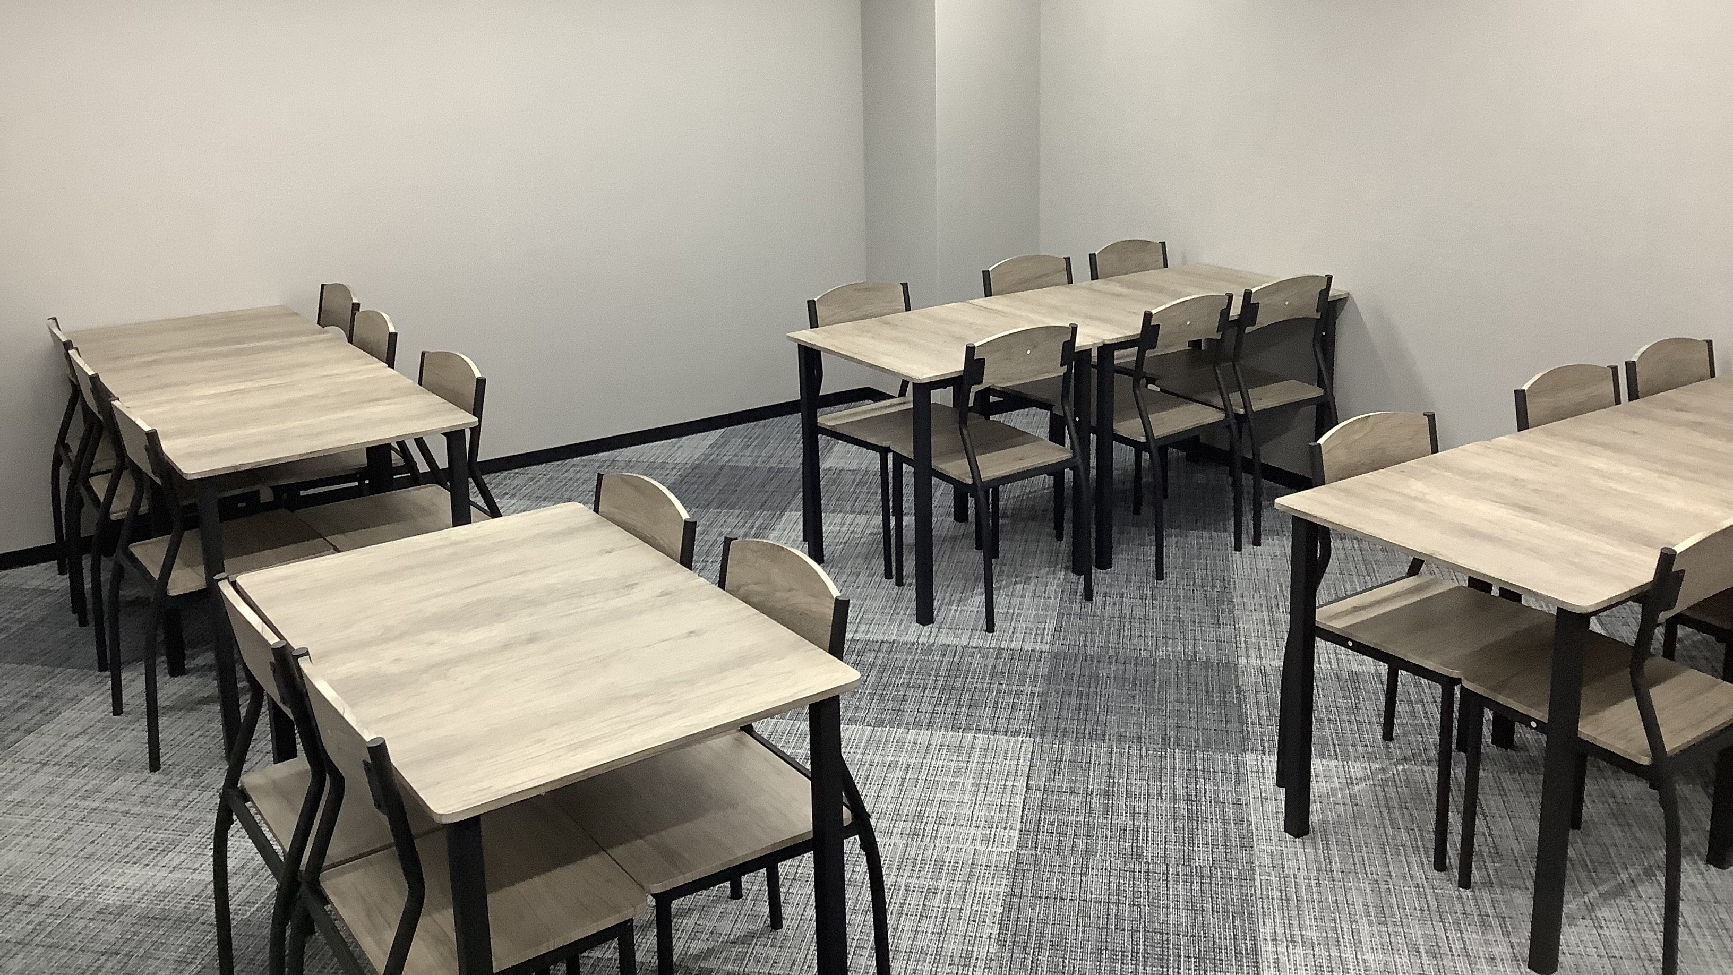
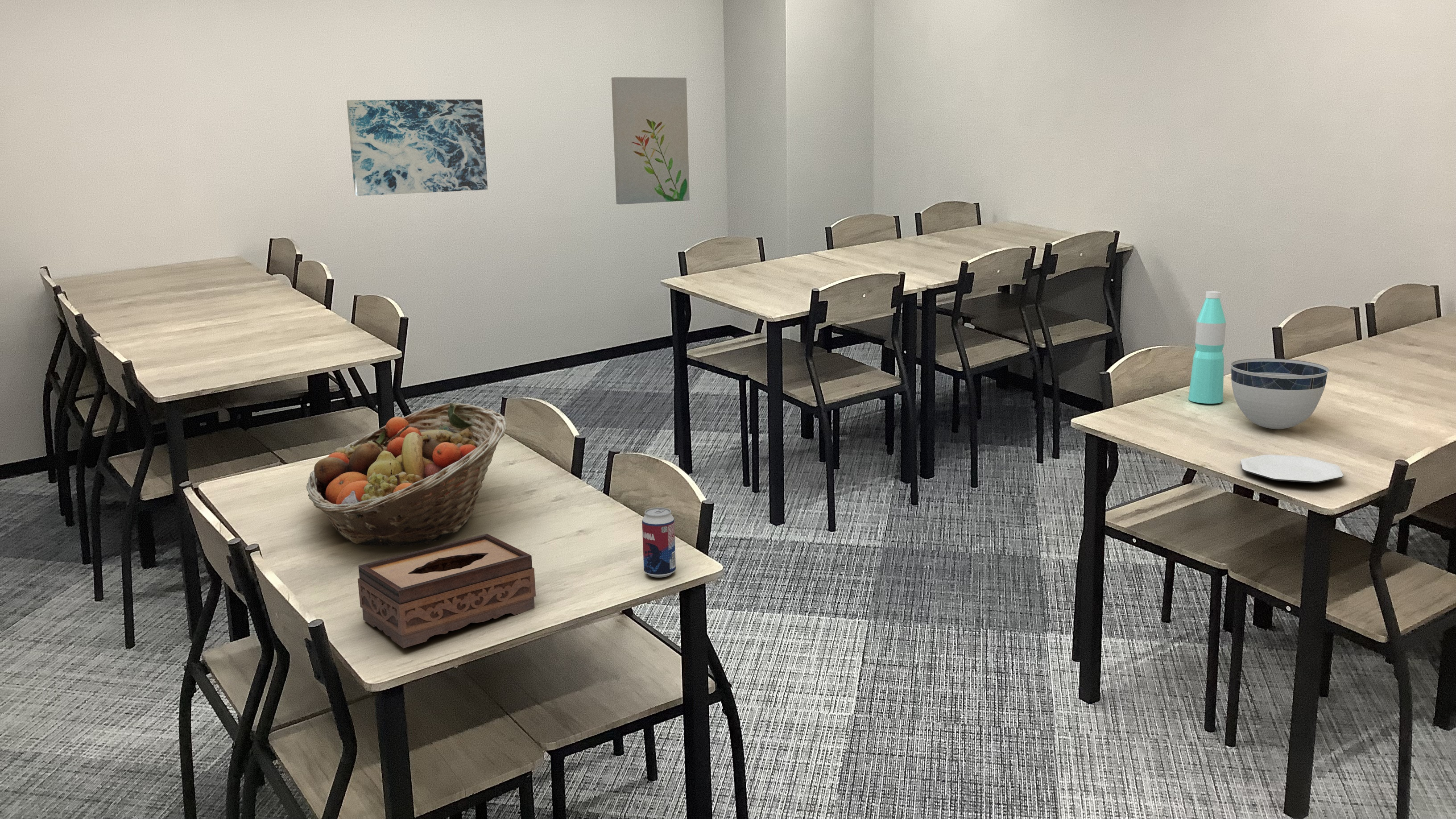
+ beverage can [641,507,676,578]
+ wall art [346,99,488,196]
+ bowl [1230,358,1329,430]
+ water bottle [1188,291,1226,404]
+ tissue box [357,534,536,649]
+ wall art [611,77,690,205]
+ fruit basket [306,402,507,546]
+ plate [1240,454,1344,484]
